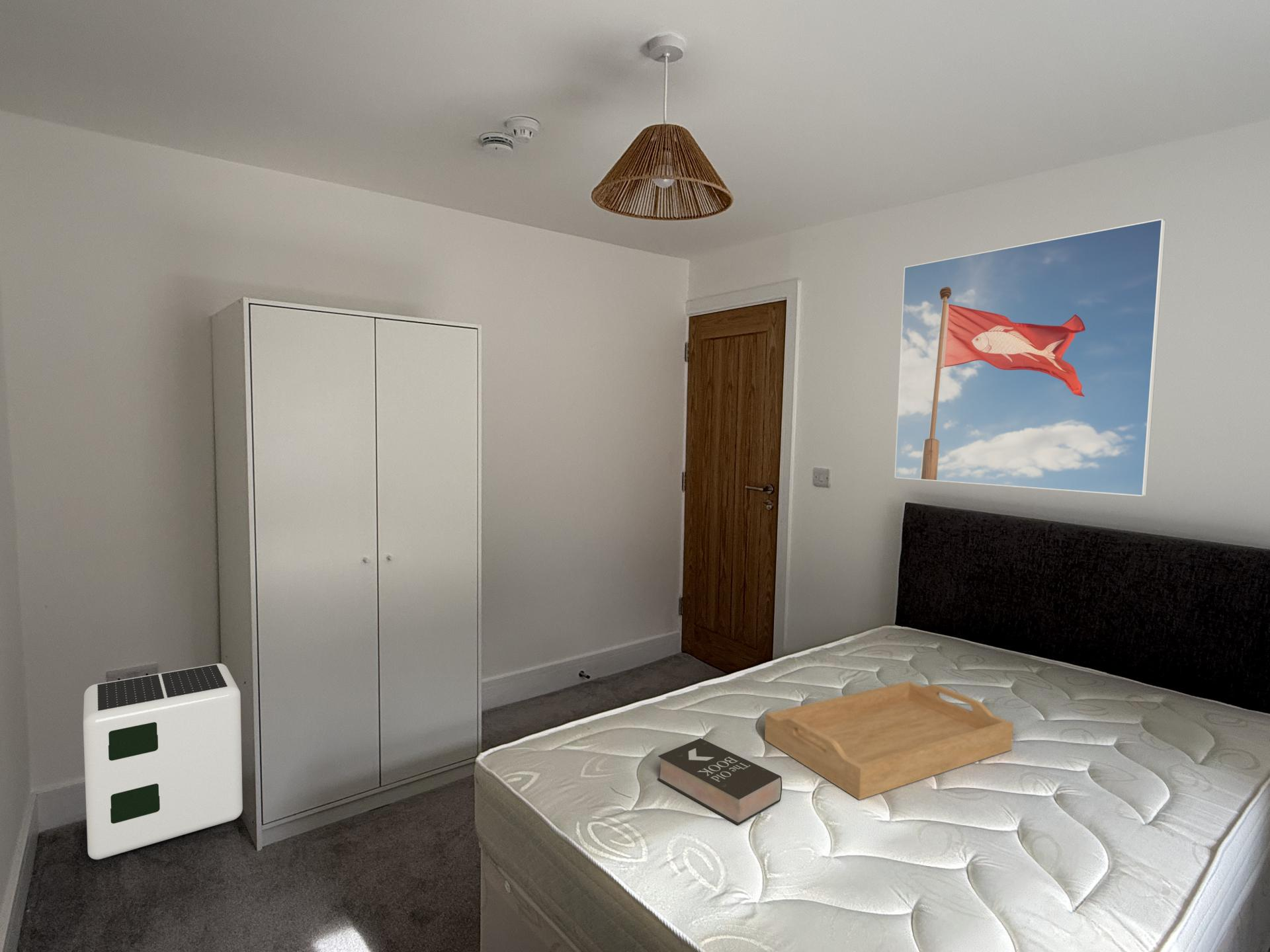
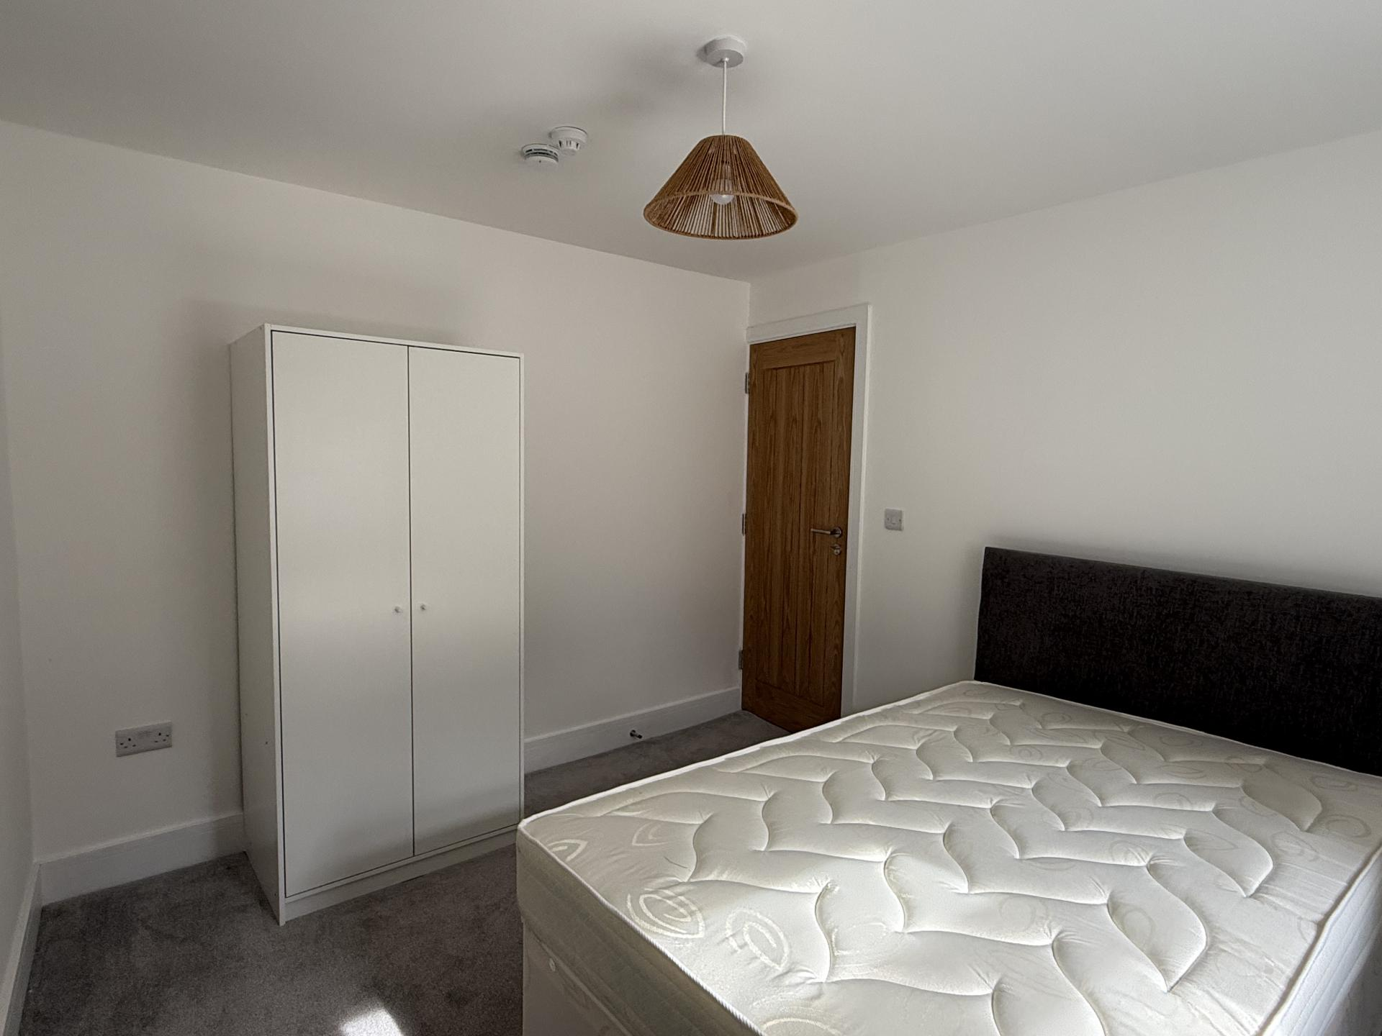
- air purifier [83,663,243,860]
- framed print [894,218,1166,497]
- book [657,738,783,826]
- serving tray [764,680,1014,801]
